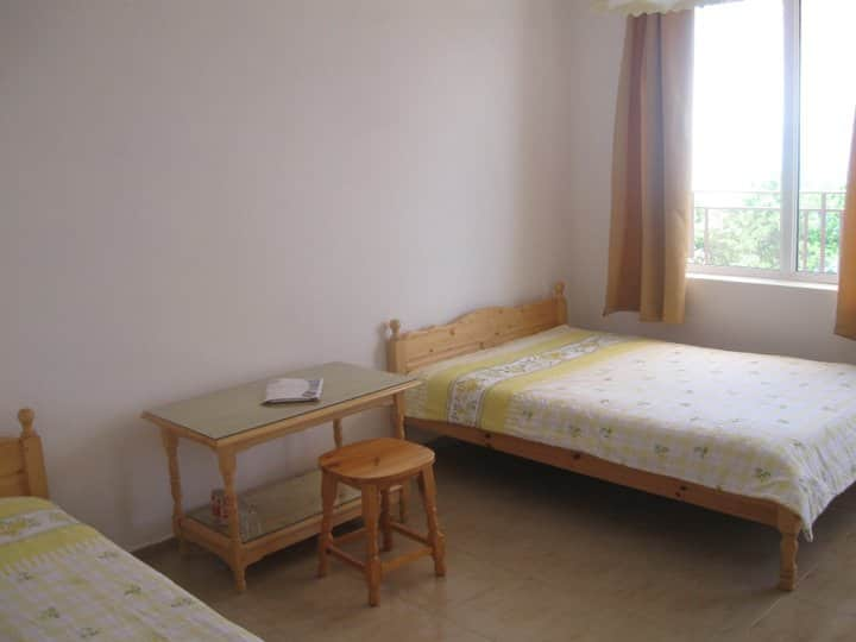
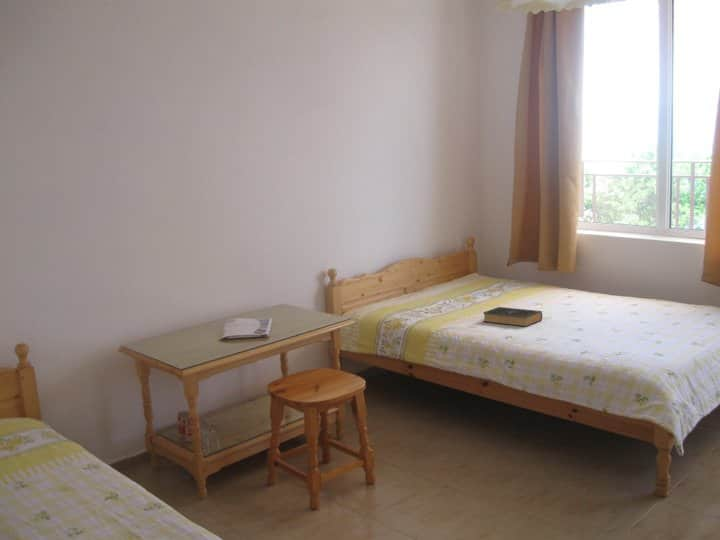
+ book [482,306,543,328]
